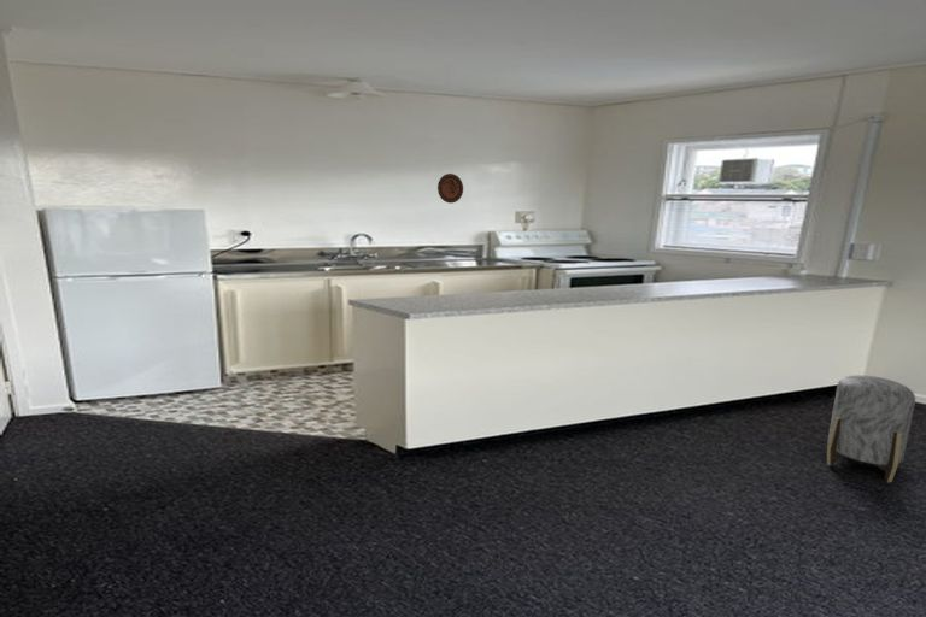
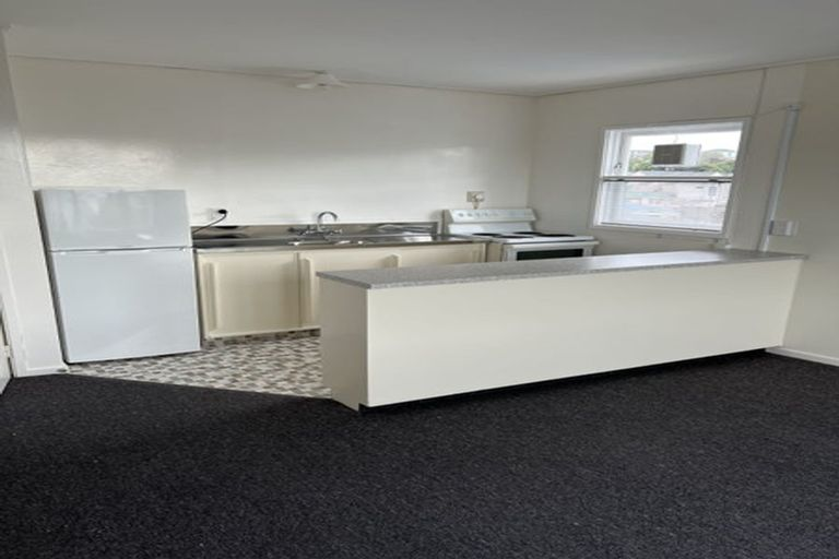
- stool [826,374,916,483]
- decorative plate [436,172,464,204]
